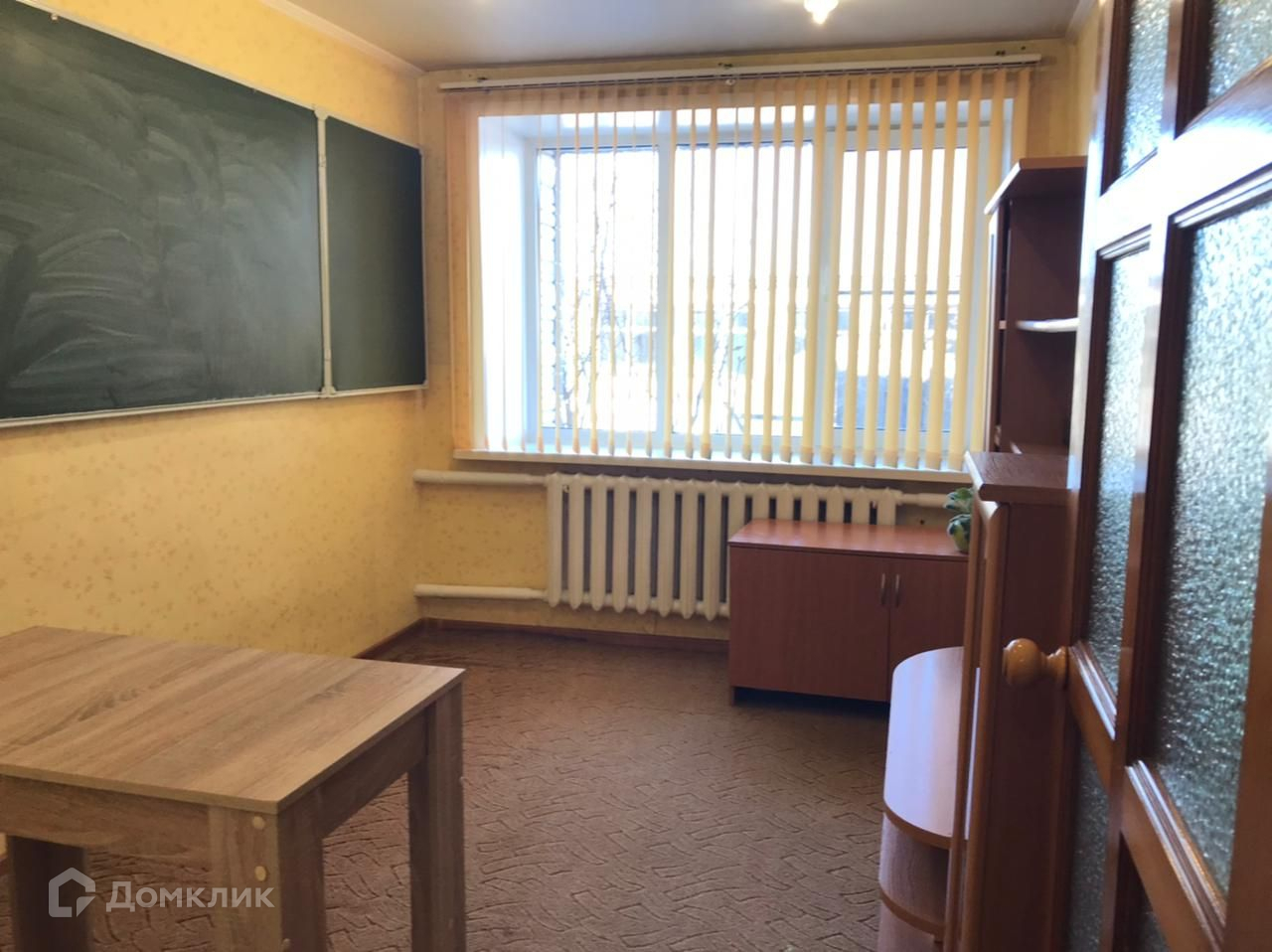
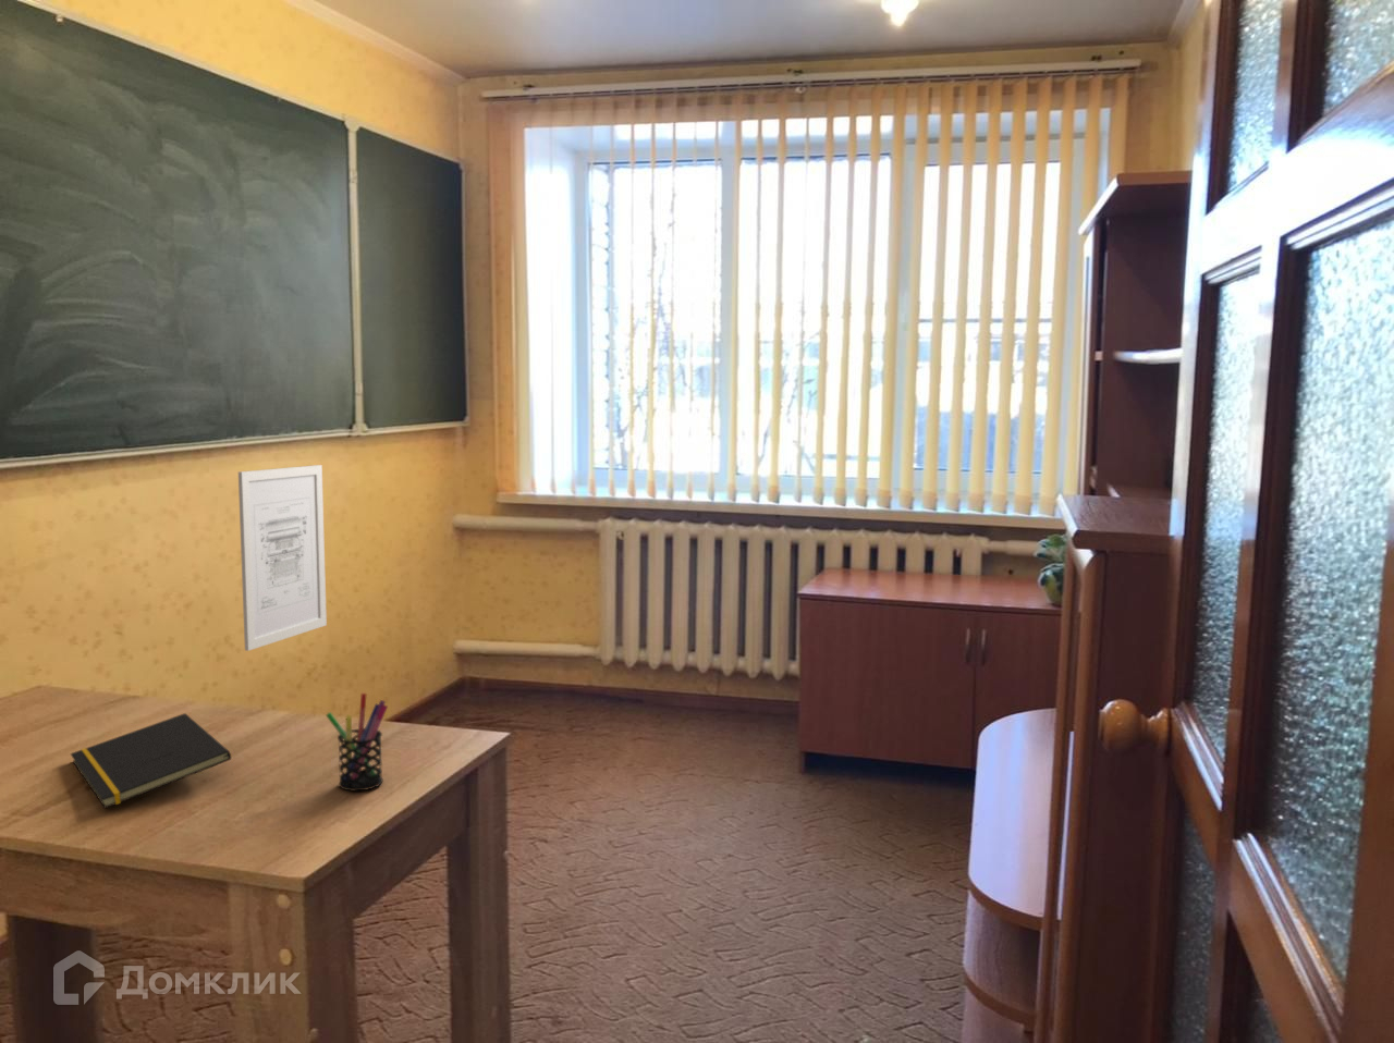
+ notepad [70,712,232,809]
+ wall art [238,463,328,652]
+ pen holder [324,692,389,791]
